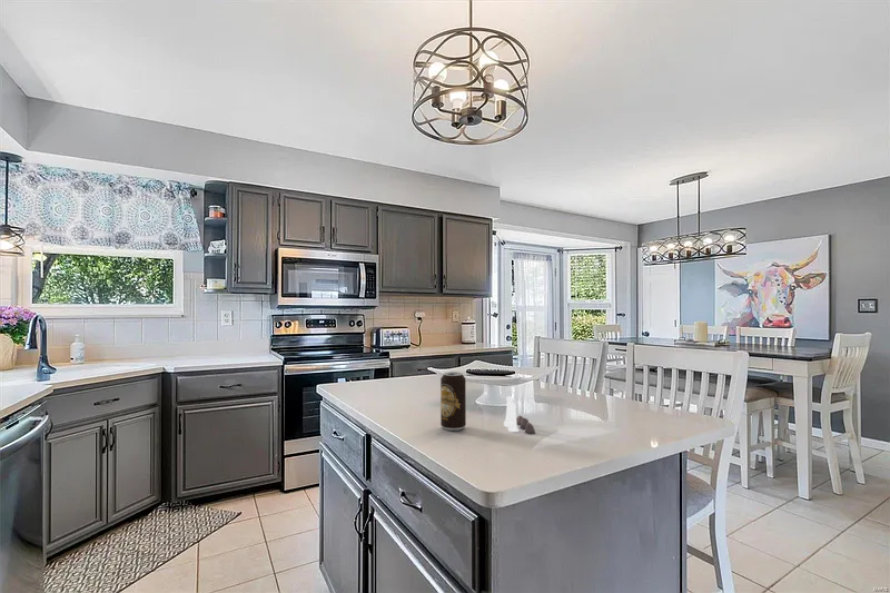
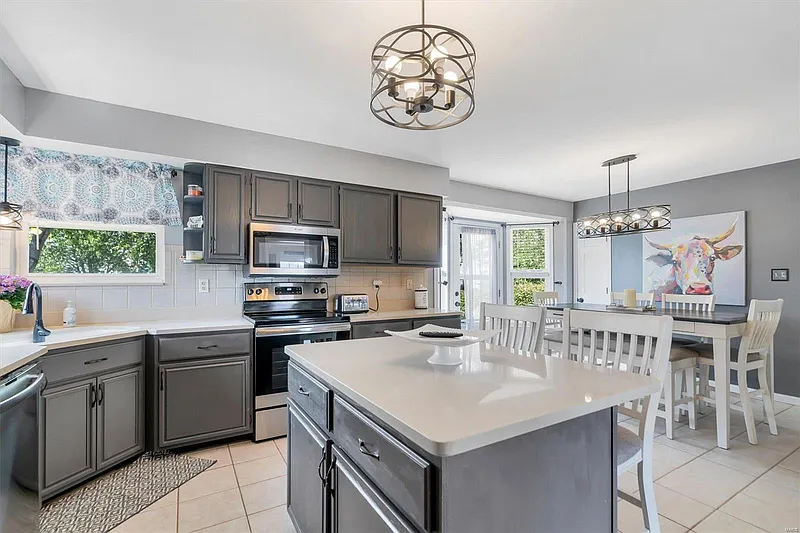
- salt and pepper shaker set [503,396,536,435]
- beverage can [439,370,467,432]
